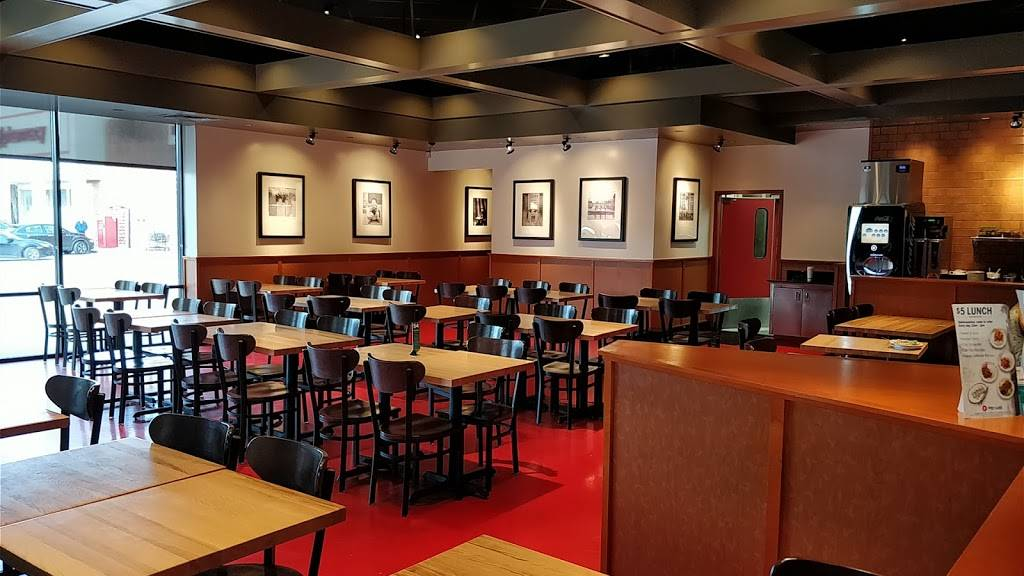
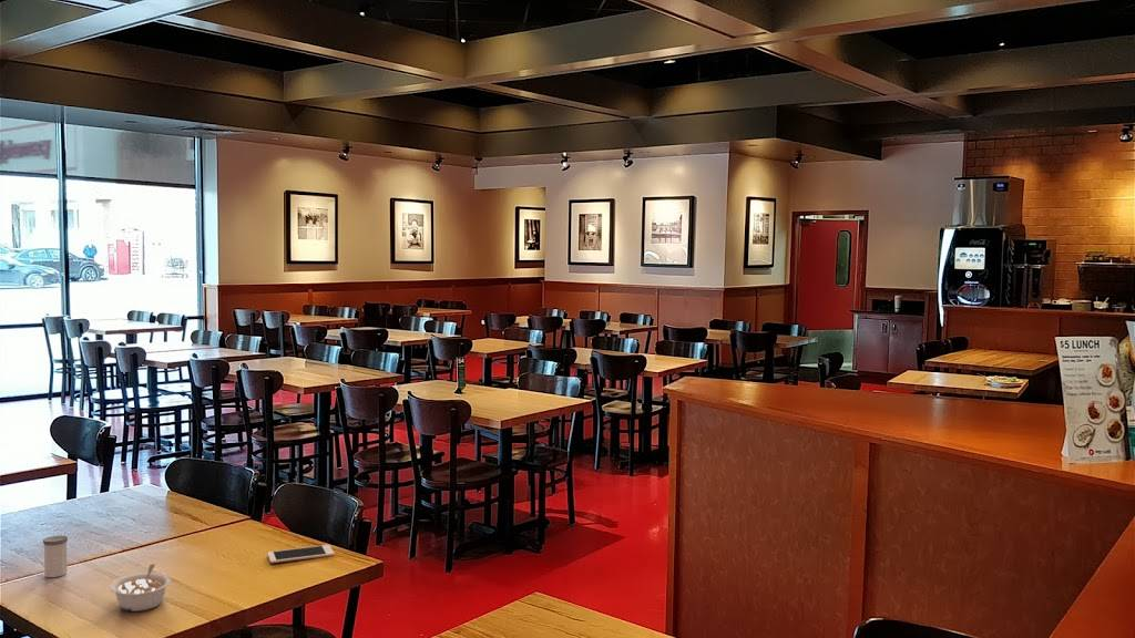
+ legume [109,563,172,613]
+ salt shaker [42,535,69,578]
+ cell phone [266,544,336,564]
